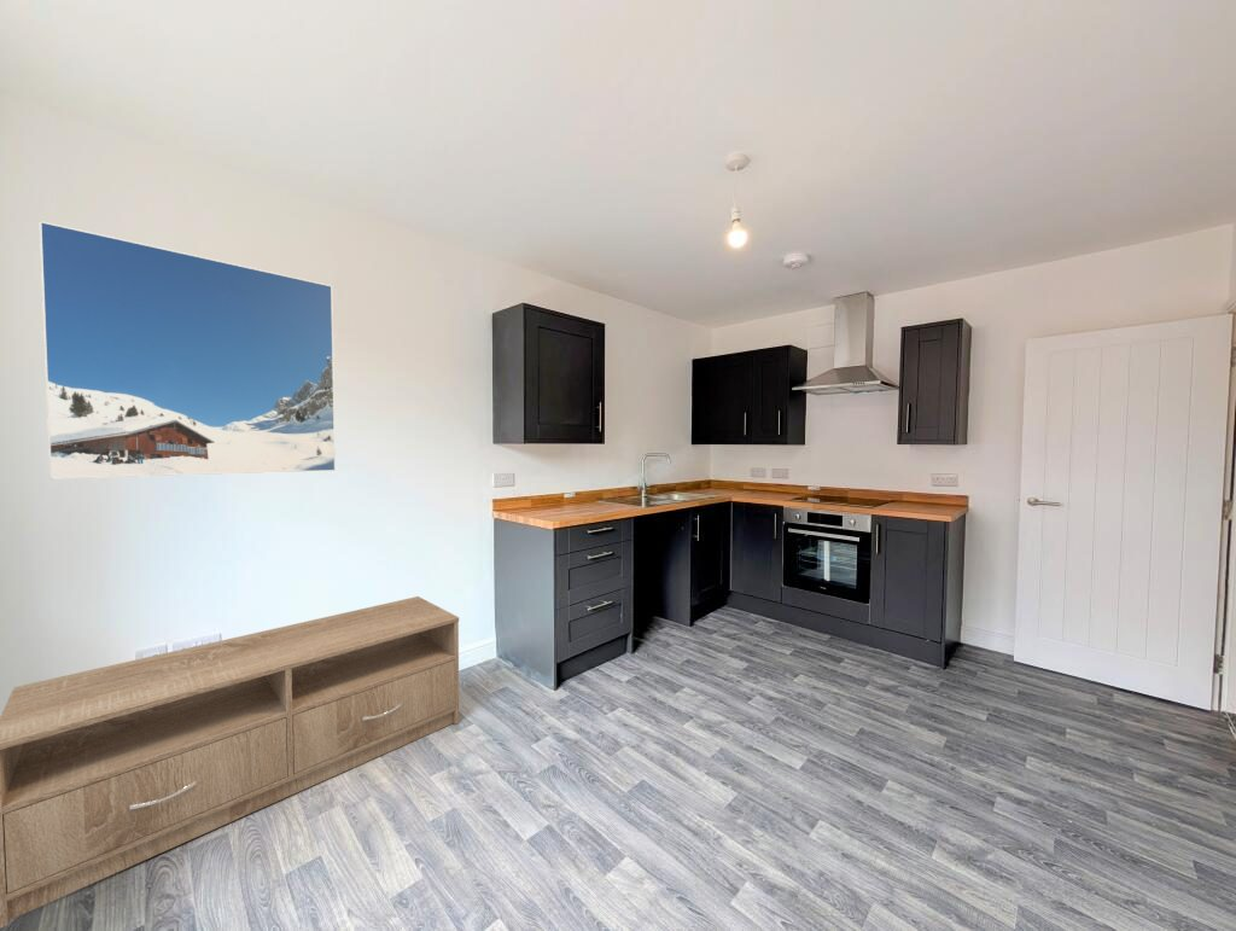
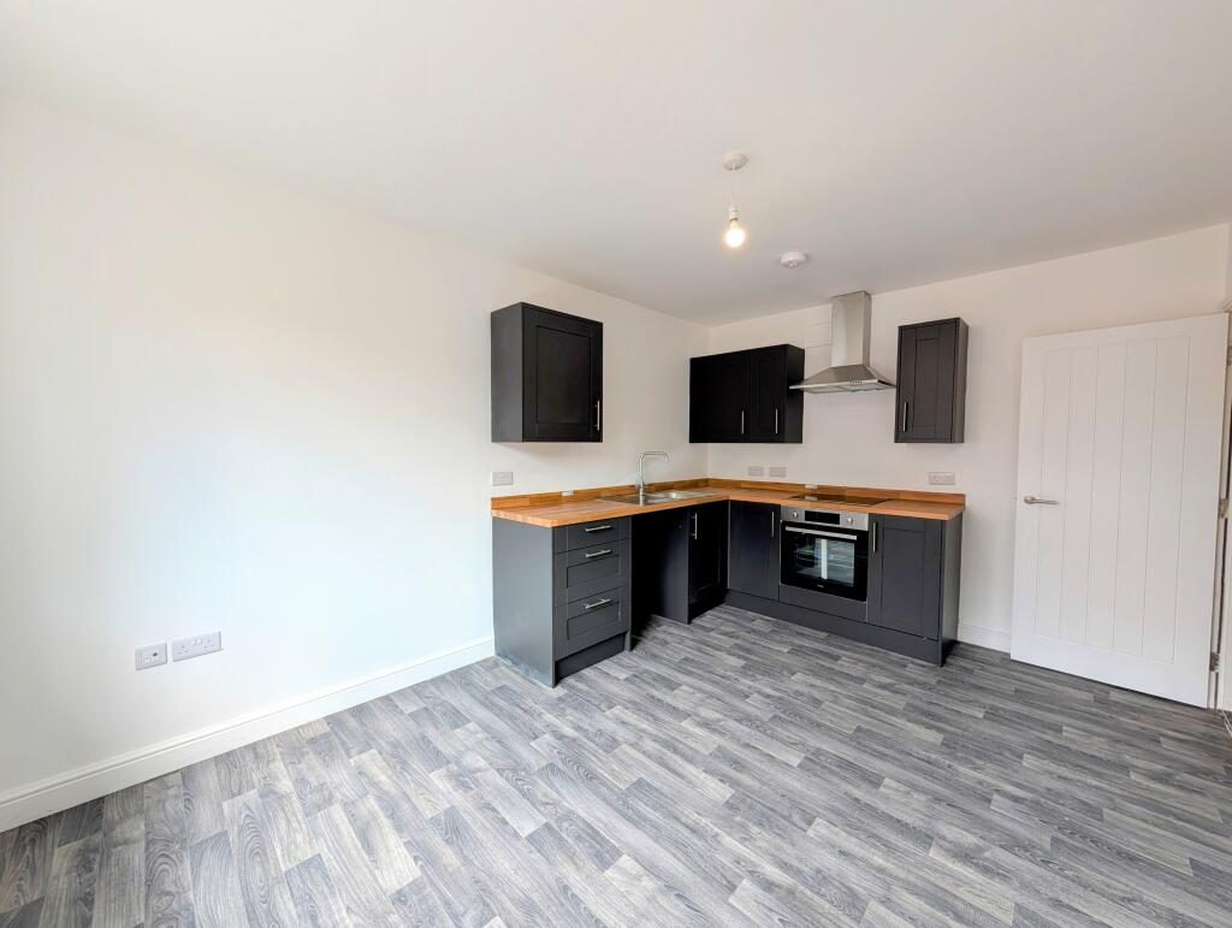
- tv stand [0,595,460,930]
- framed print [39,220,337,481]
